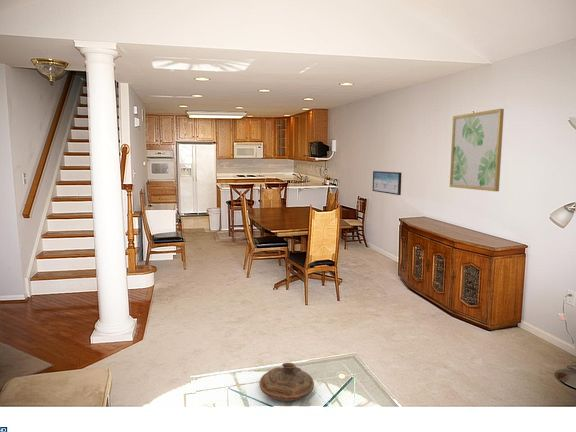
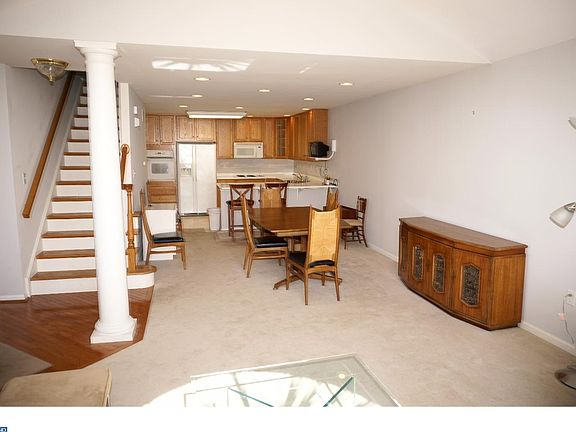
- decorative bowl [258,362,315,402]
- wall art [449,108,505,192]
- wall art [372,170,402,196]
